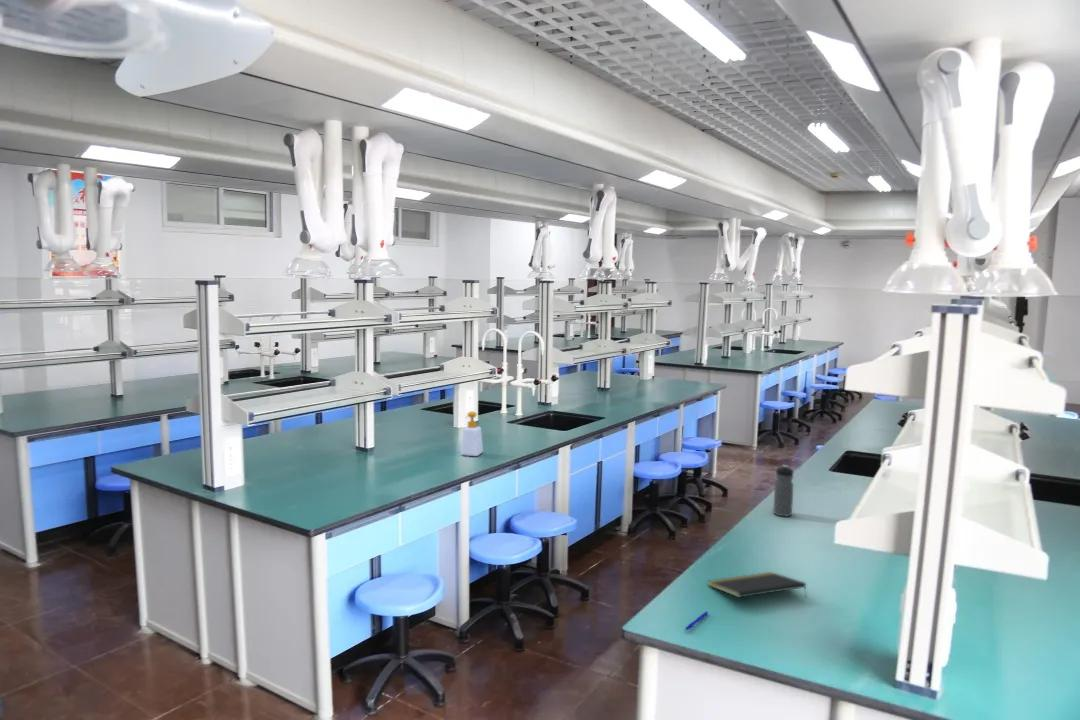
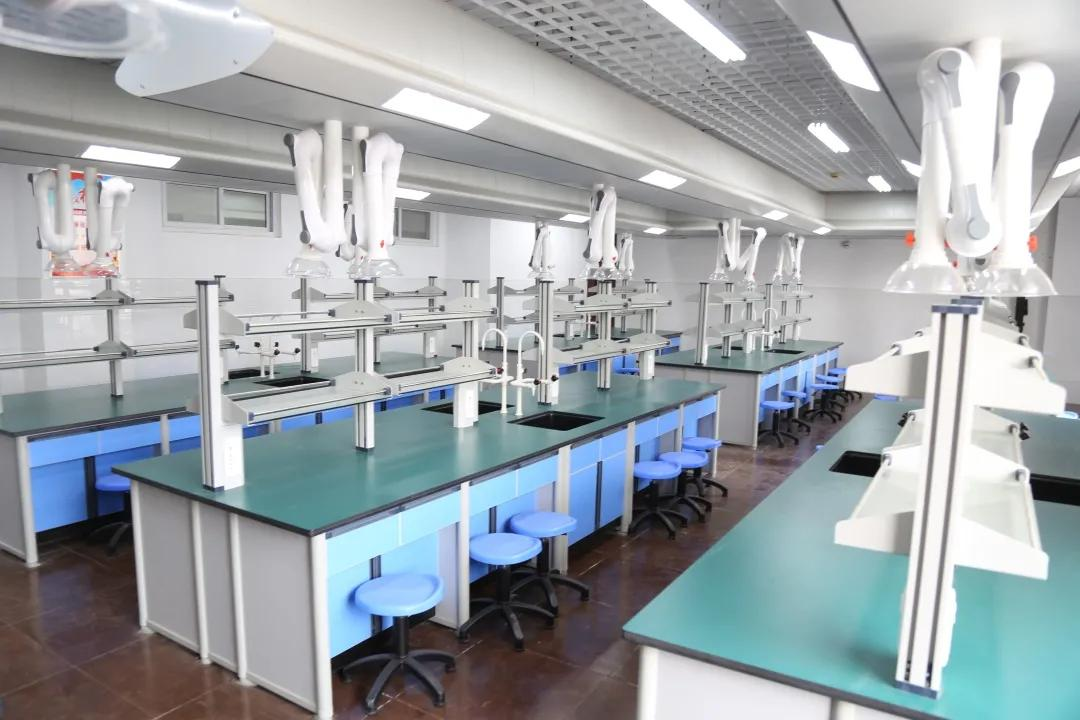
- soap bottle [460,410,484,457]
- notepad [707,571,808,598]
- pen [684,611,709,631]
- water bottle [772,464,795,518]
